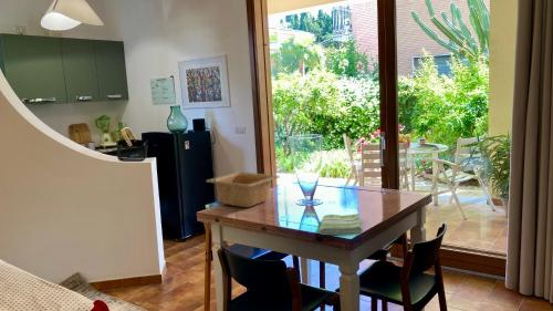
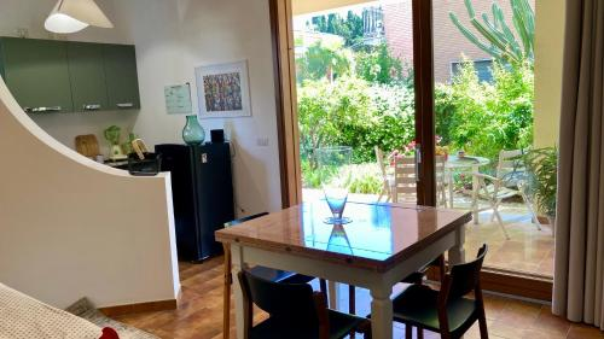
- dish towel [317,212,364,236]
- serving bowl [205,170,281,208]
